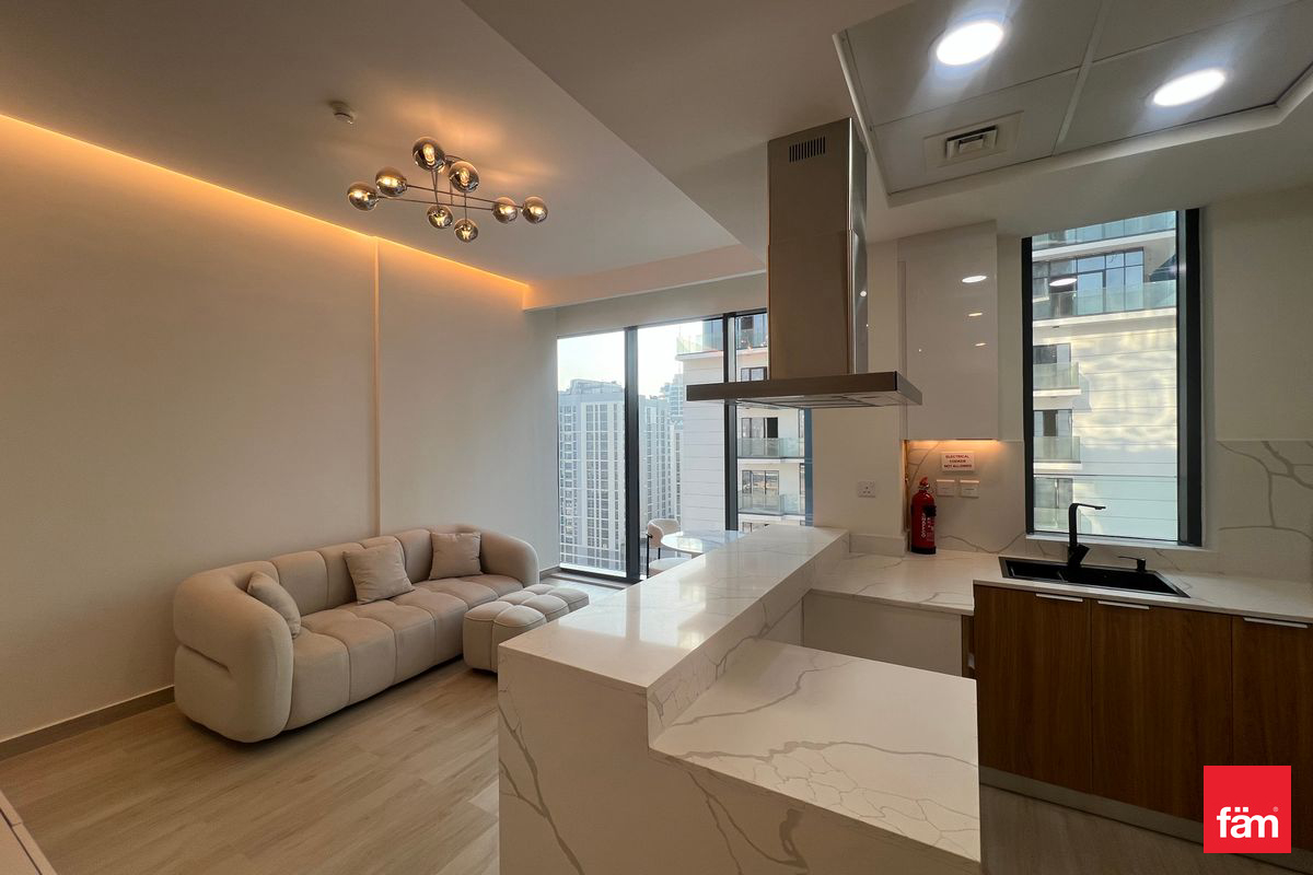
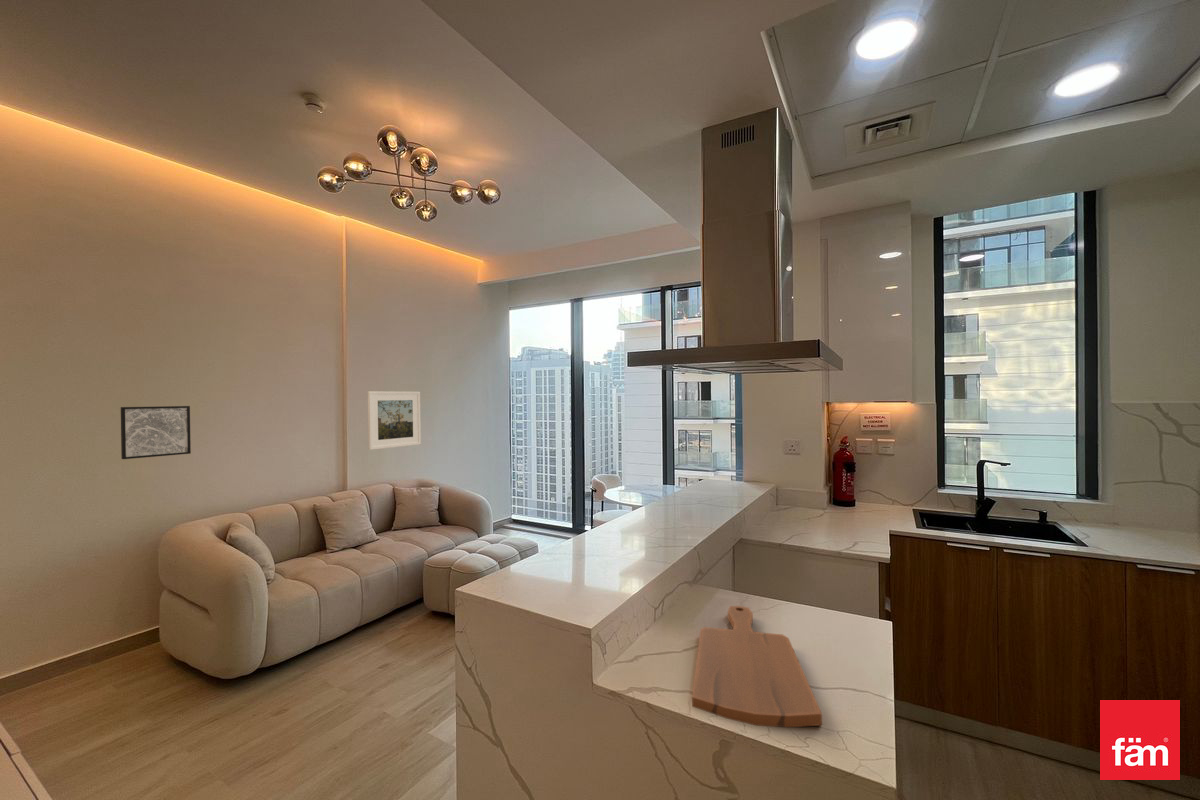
+ wall art [120,405,192,460]
+ cutting board [691,605,823,728]
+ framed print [367,390,422,451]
